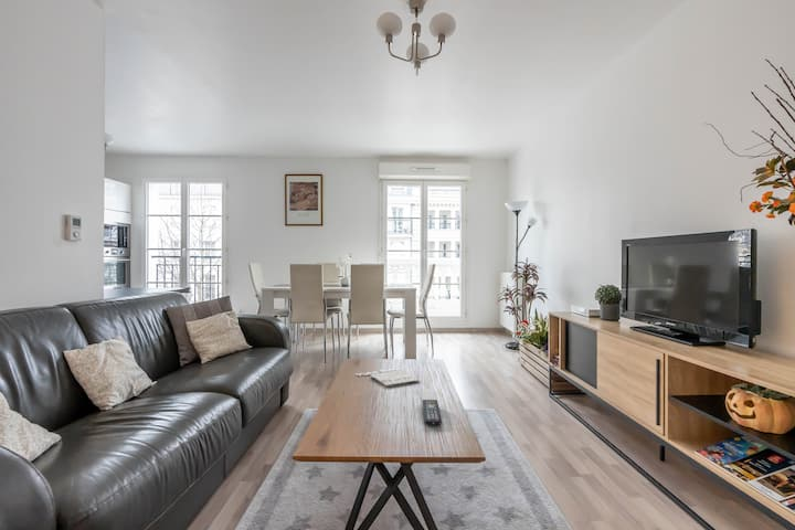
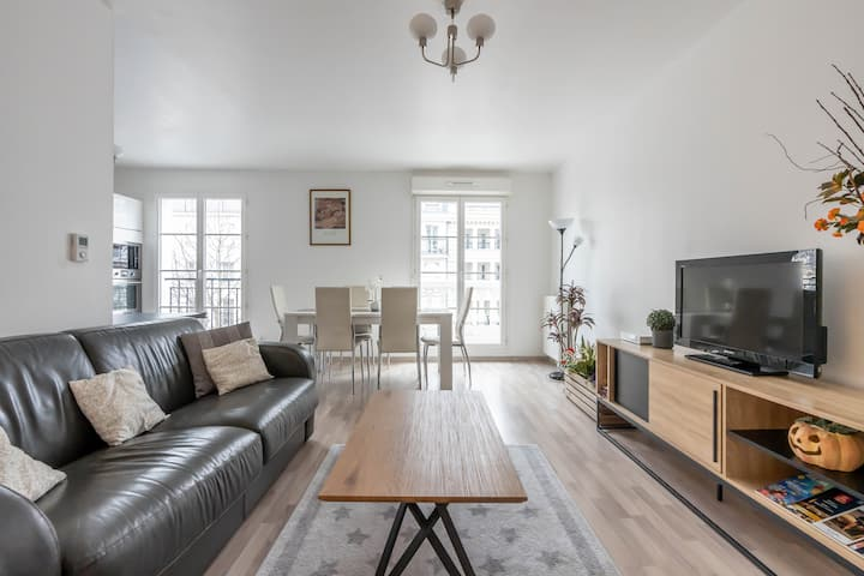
- magazine [354,368,421,389]
- remote control [422,399,443,426]
